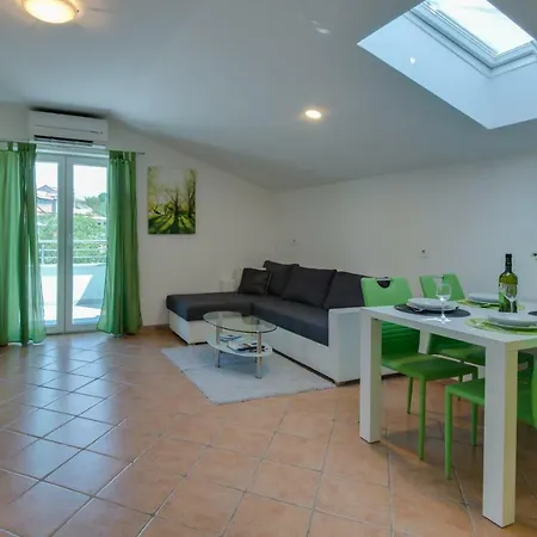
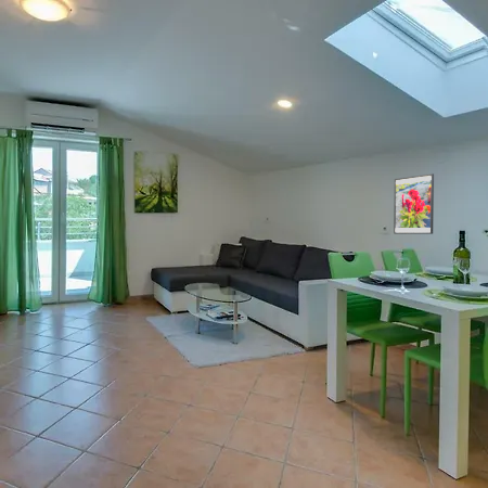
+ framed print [393,172,435,235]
